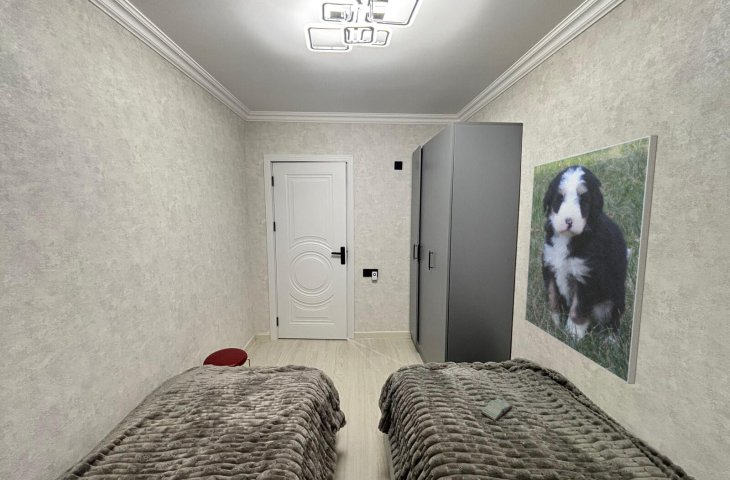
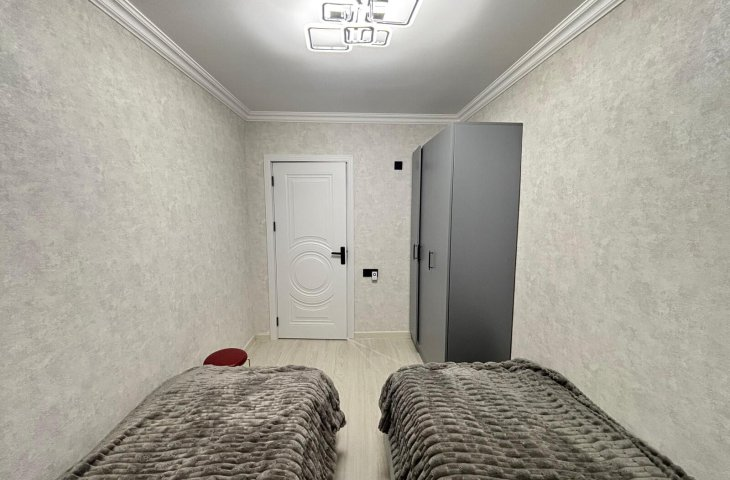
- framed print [524,134,659,385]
- book [480,397,513,422]
